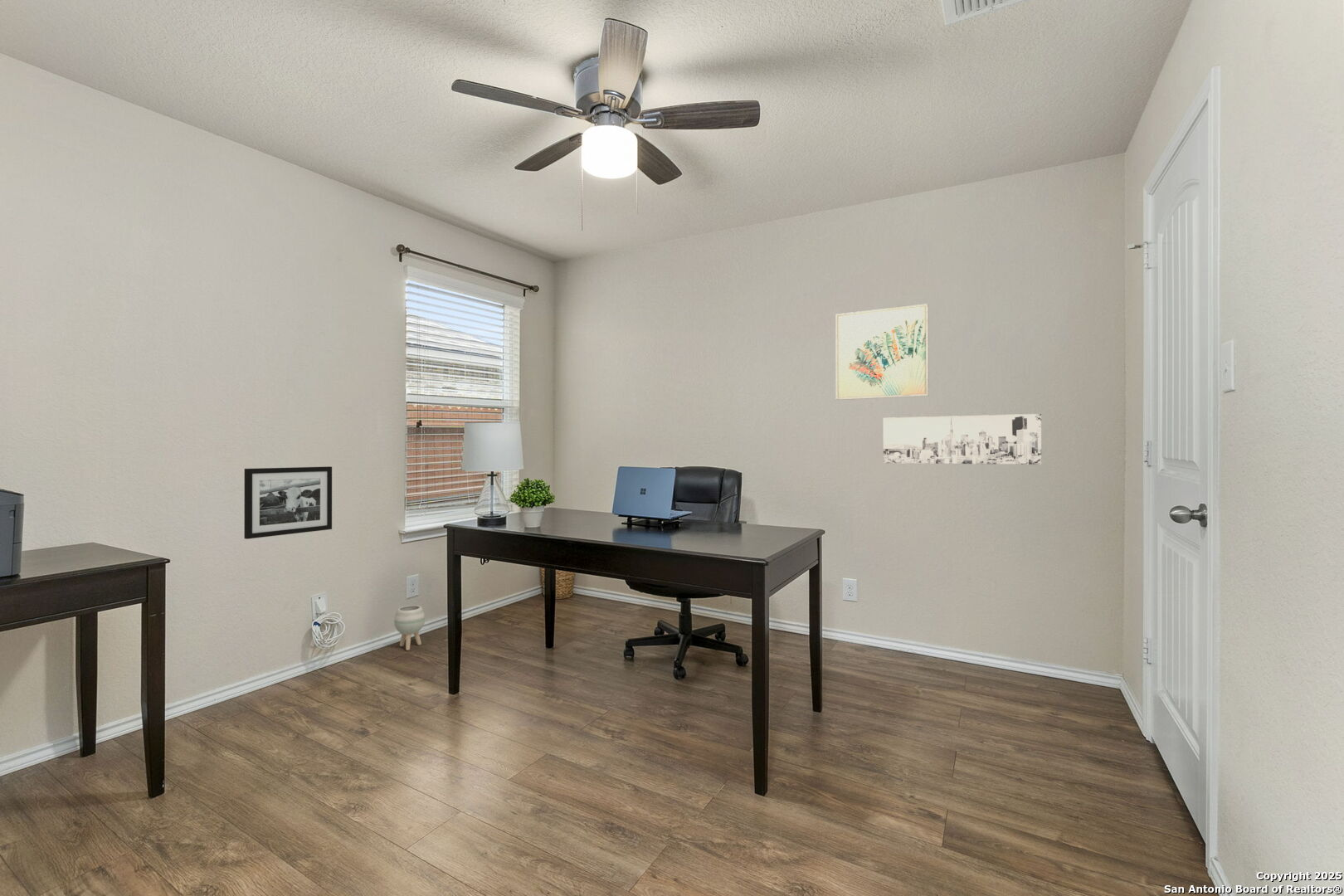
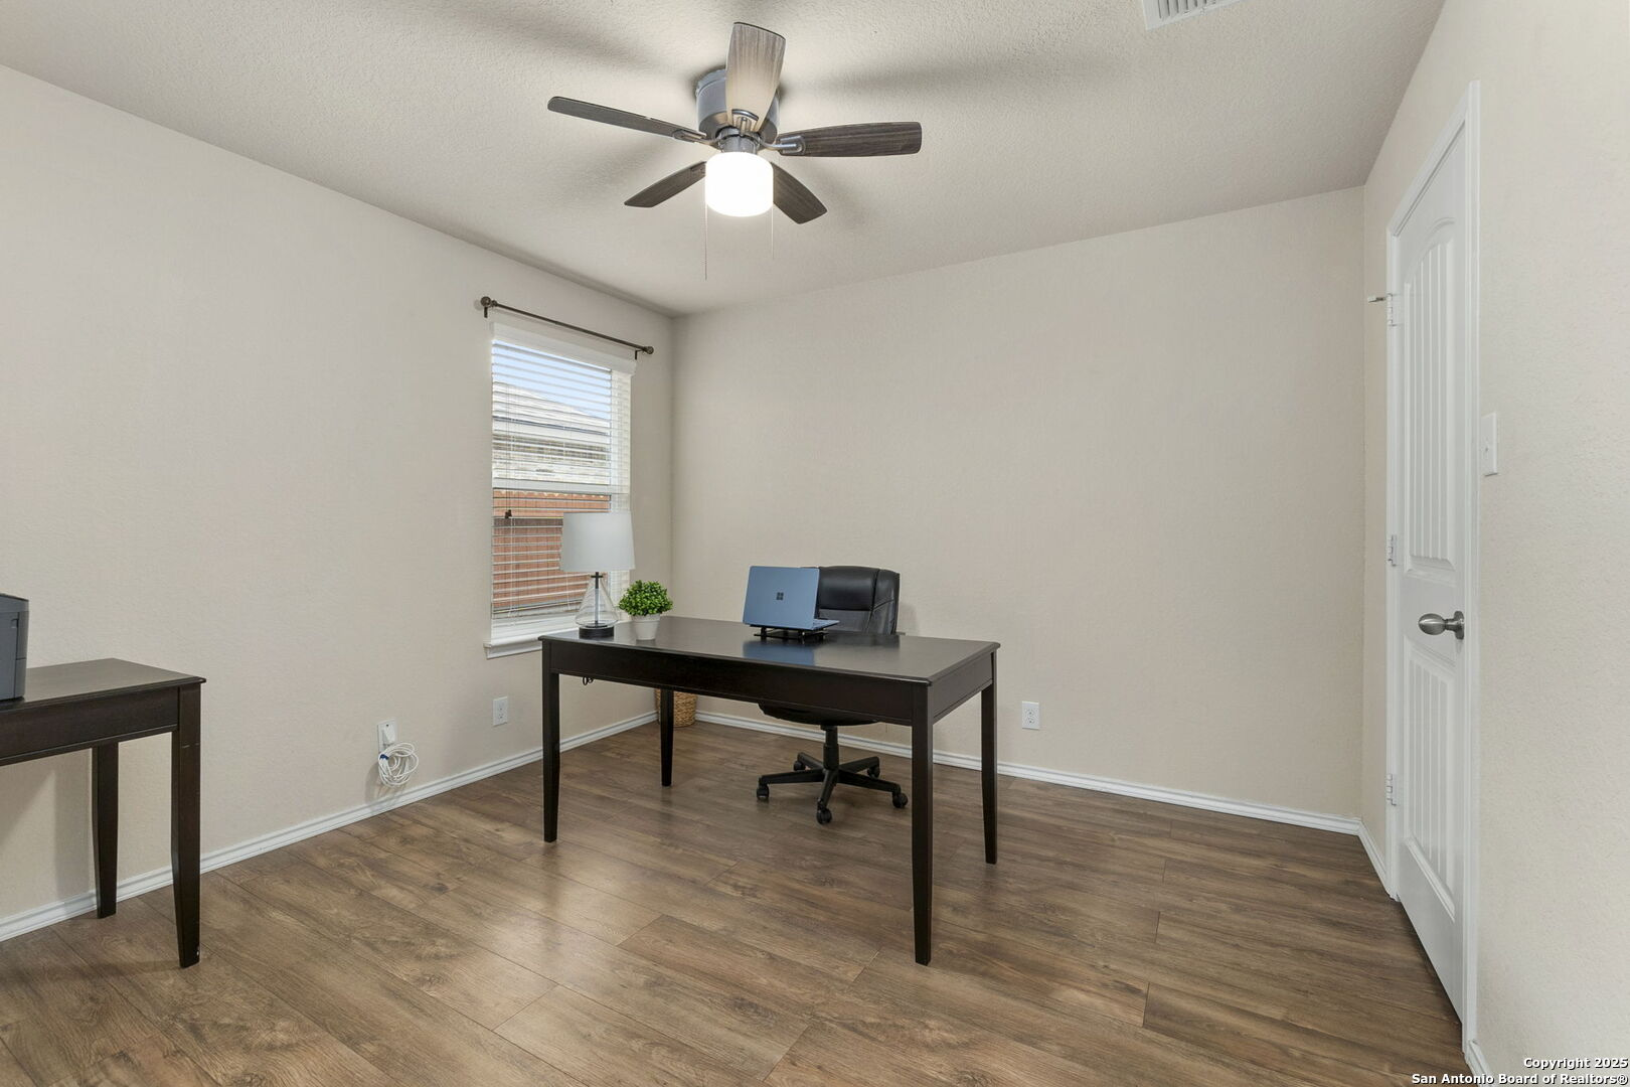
- wall art [835,303,930,401]
- planter [393,605,426,651]
- picture frame [243,465,333,540]
- wall art [883,413,1042,465]
